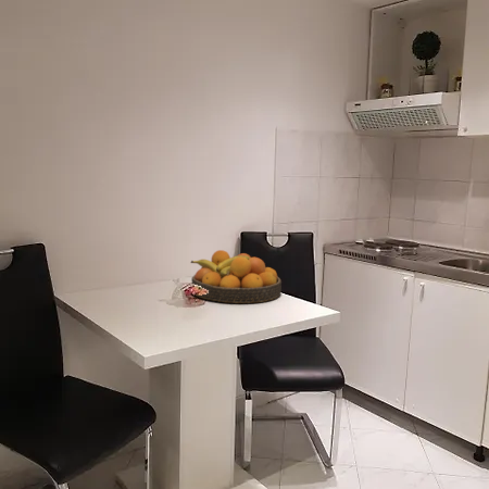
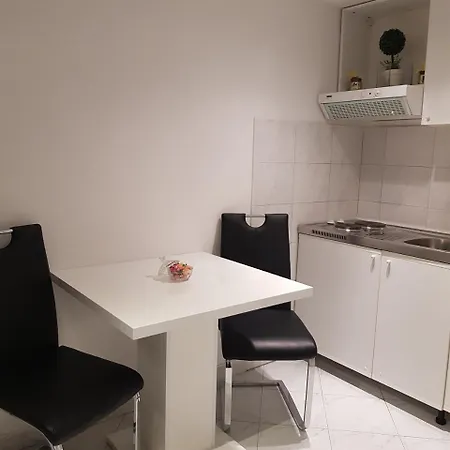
- fruit bowl [189,249,283,304]
